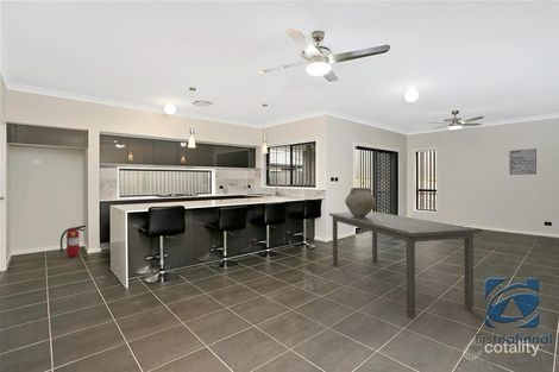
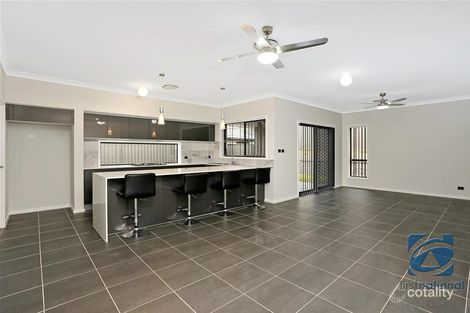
- ceramic pot [344,187,377,217]
- dining table [328,210,483,317]
- fire extinguisher [59,225,87,258]
- wall art [509,147,538,176]
